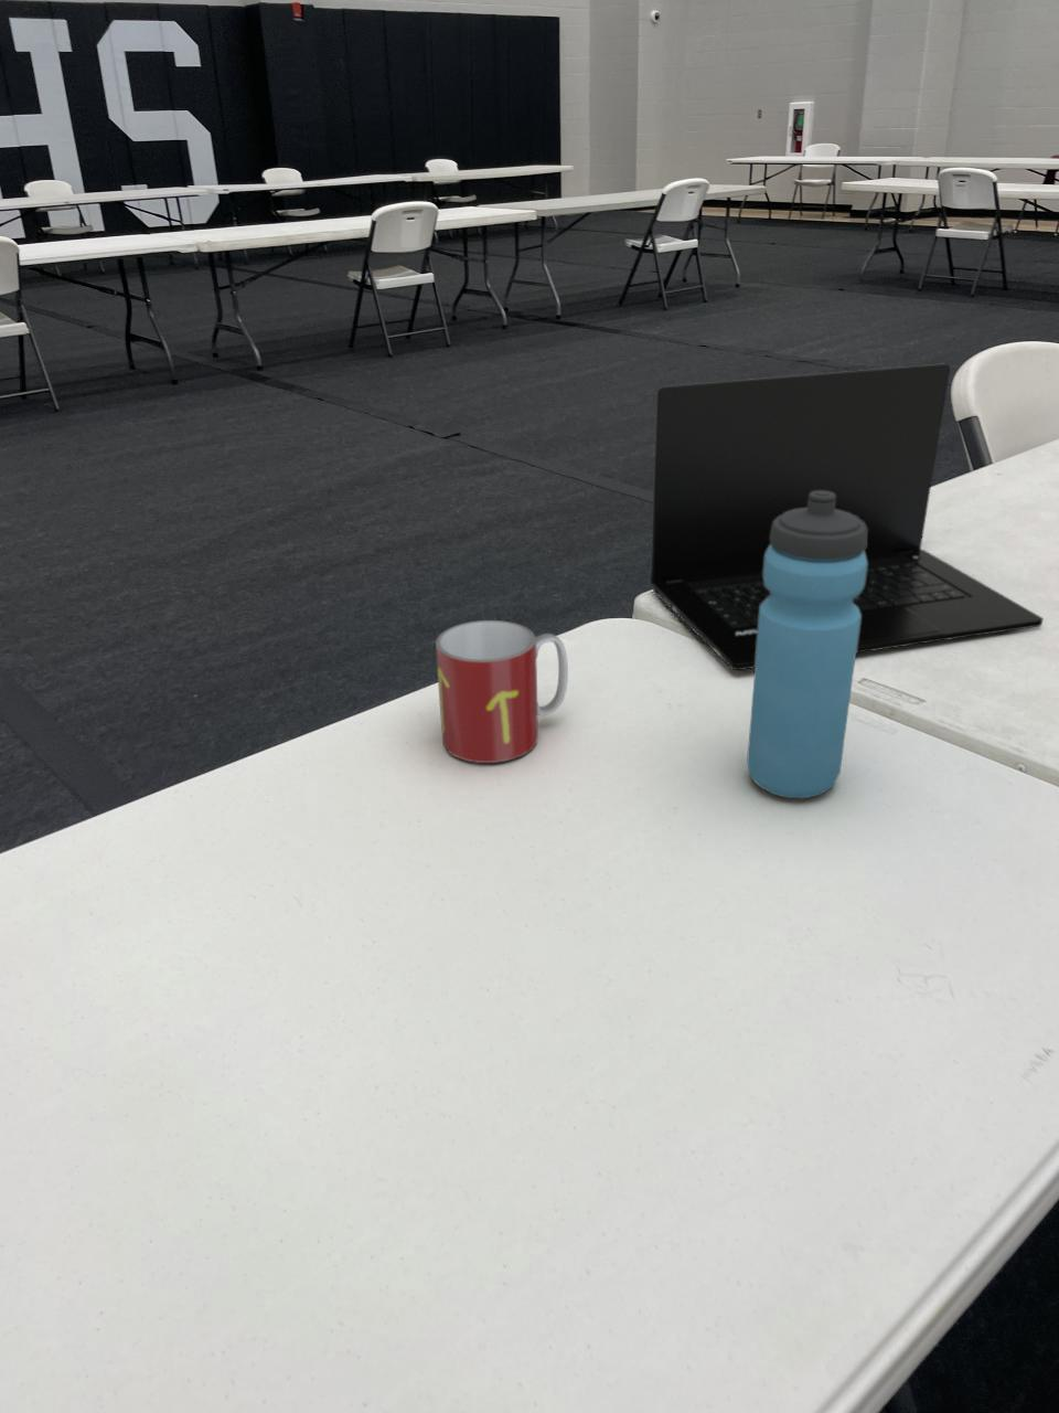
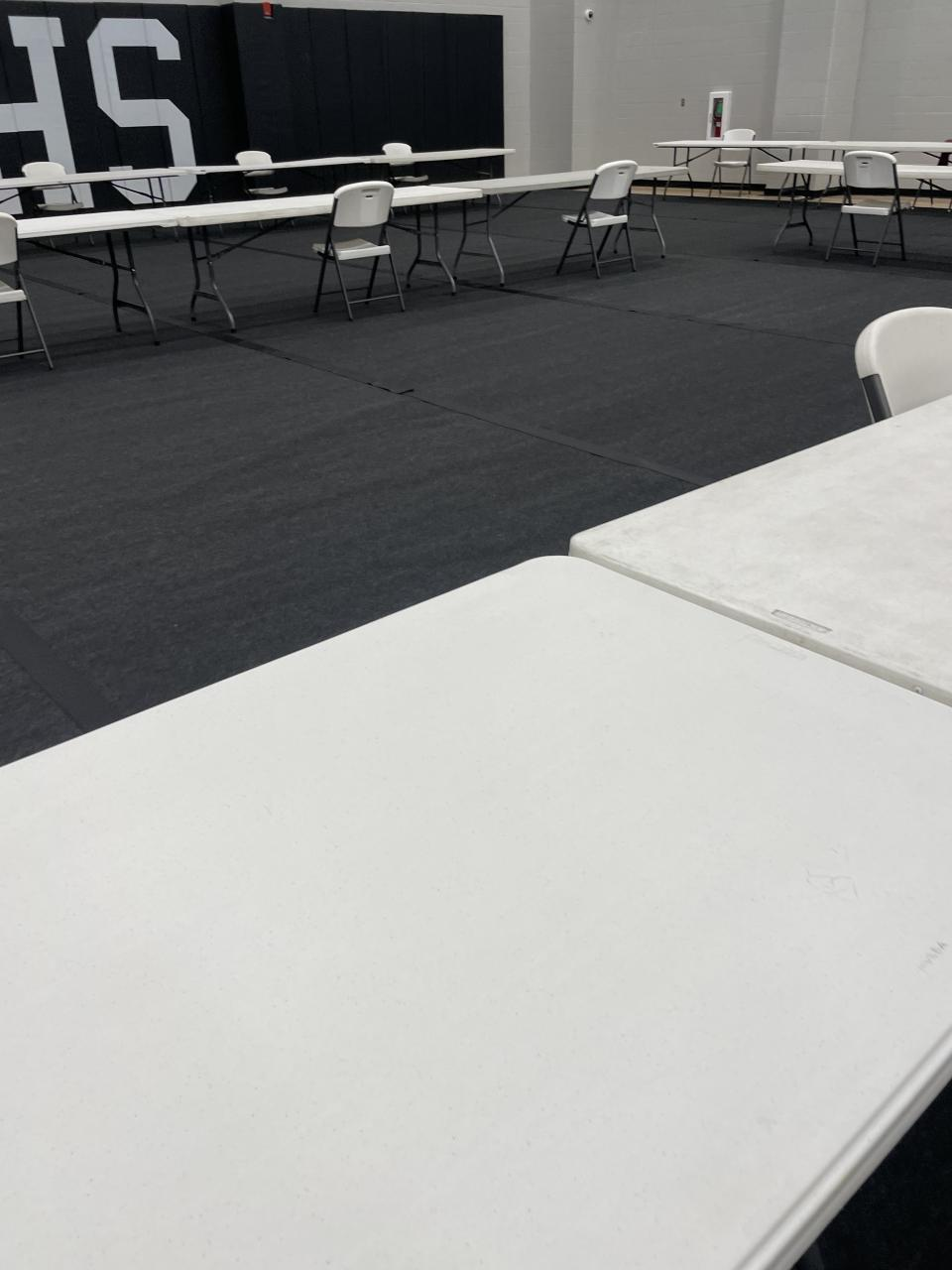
- laptop [649,363,1043,671]
- water bottle [745,491,867,799]
- mug [435,620,570,764]
